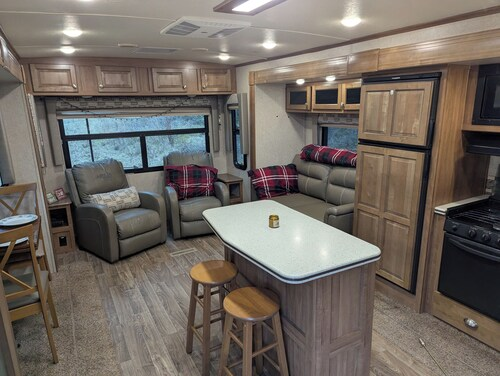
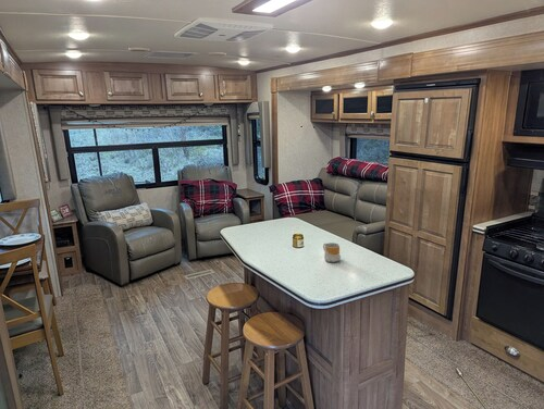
+ mug [322,241,342,263]
